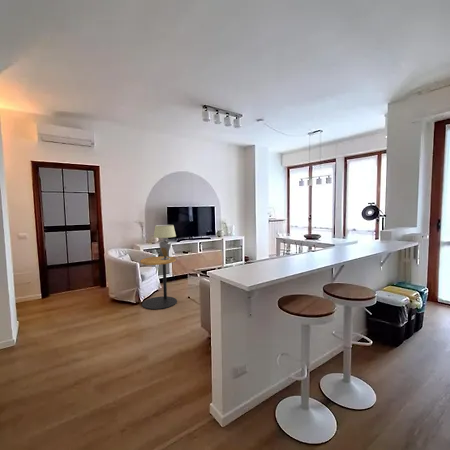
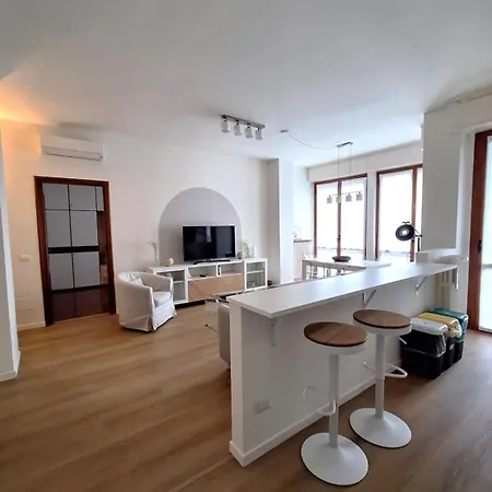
- lampshade [153,224,177,260]
- side table [139,255,178,310]
